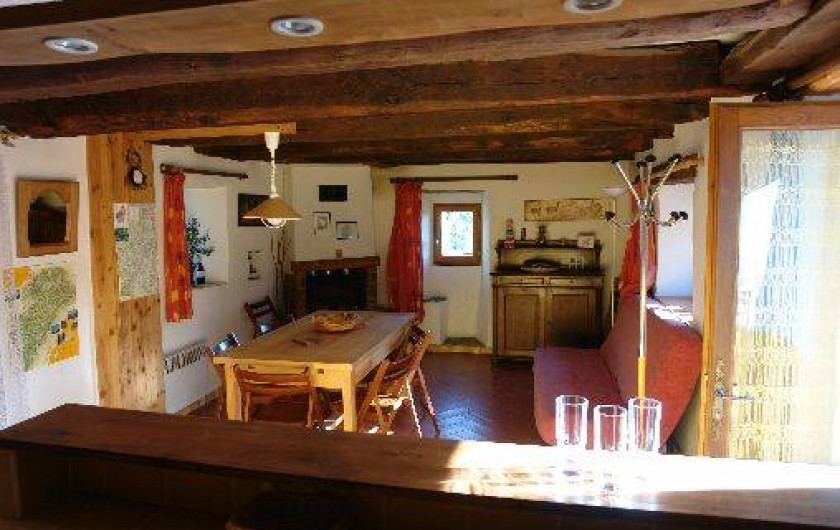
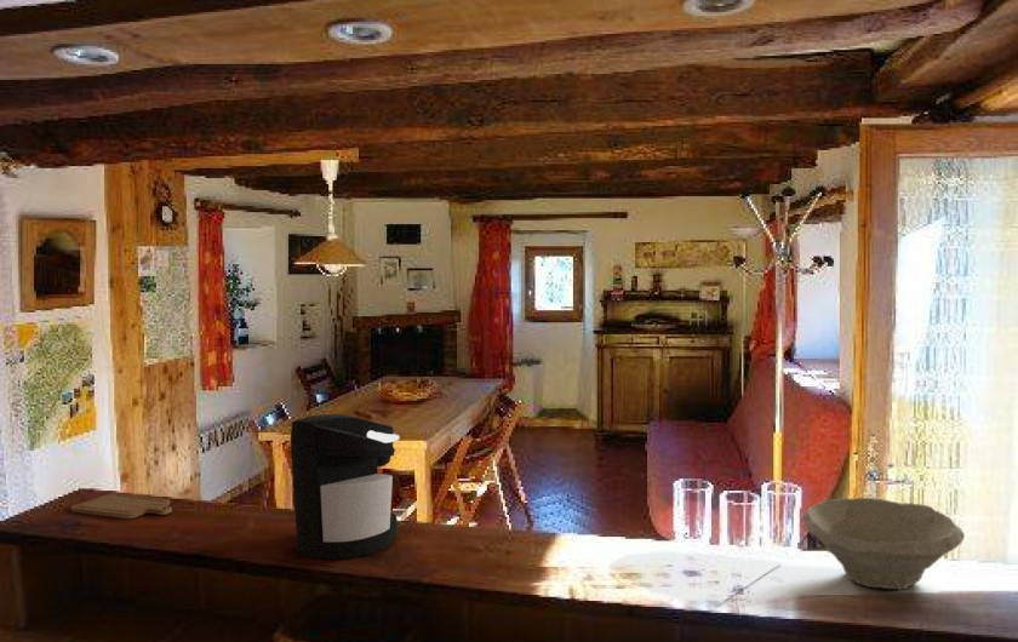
+ bowl [802,497,966,591]
+ coffee maker [290,413,400,561]
+ chopping board [70,492,173,520]
